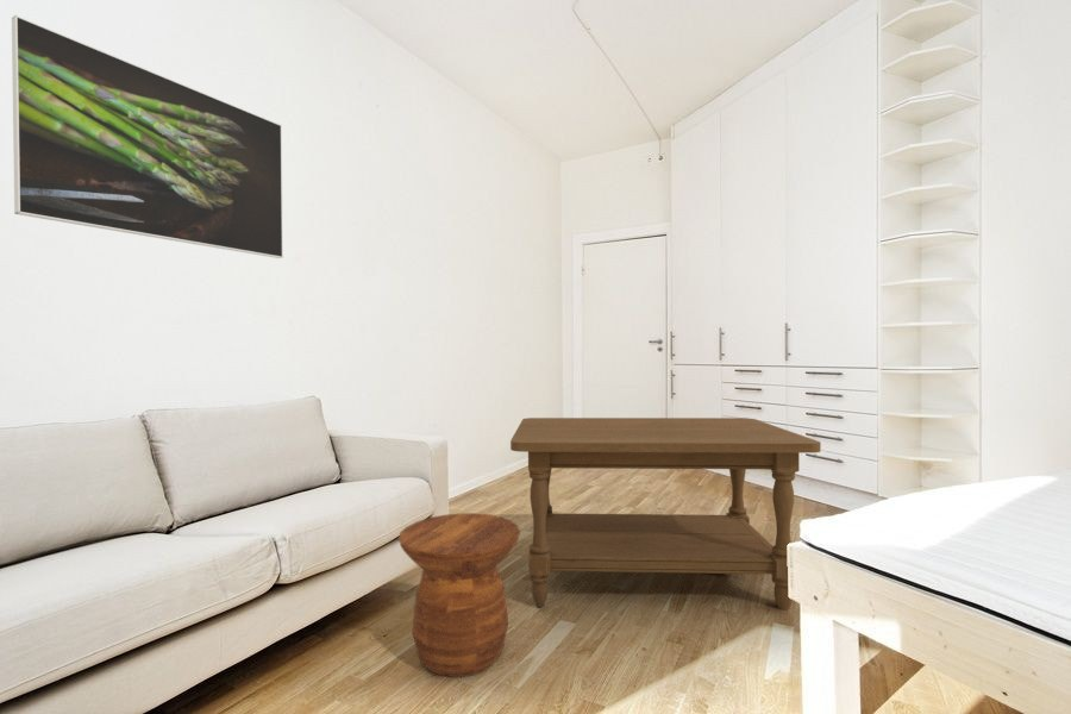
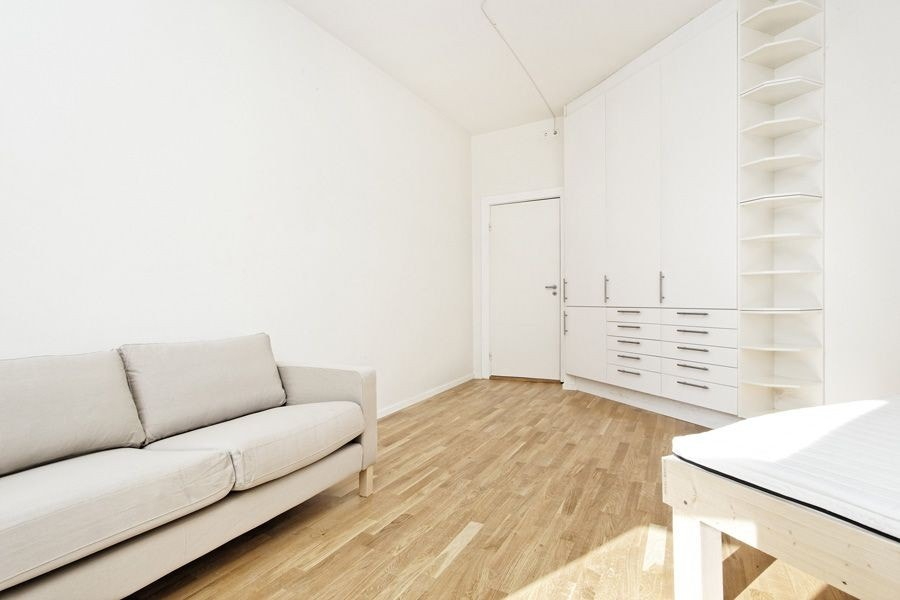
- side table [397,512,521,678]
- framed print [11,14,284,259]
- coffee table [509,416,822,610]
